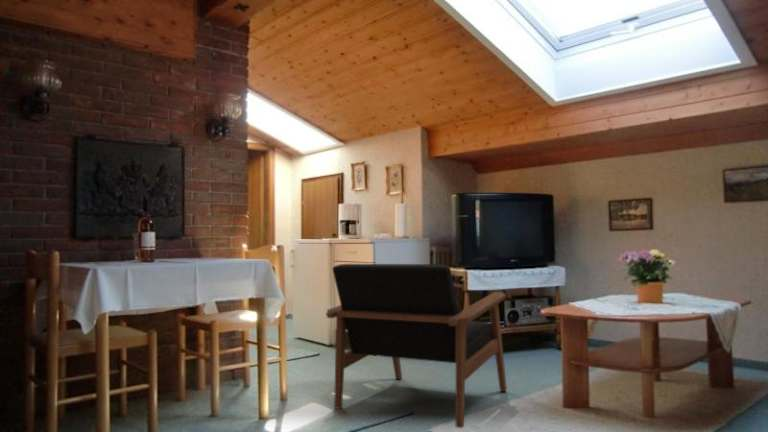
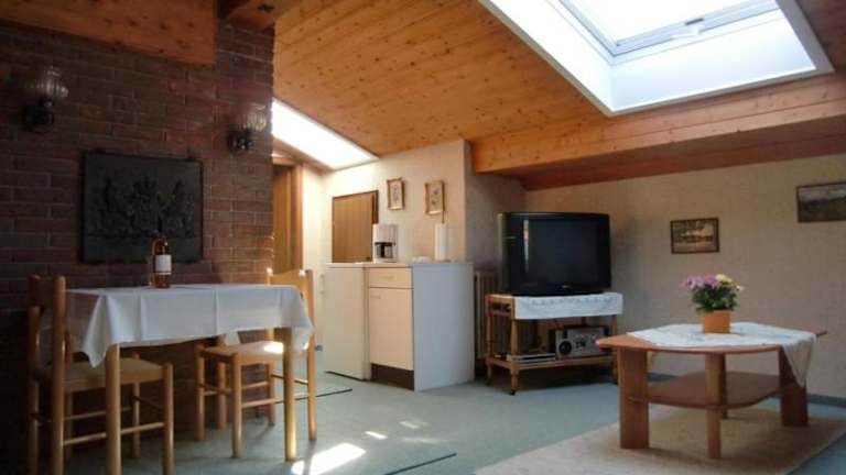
- armchair [325,263,508,429]
